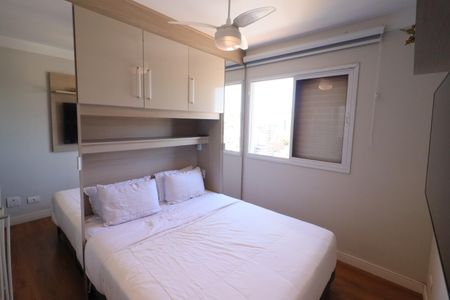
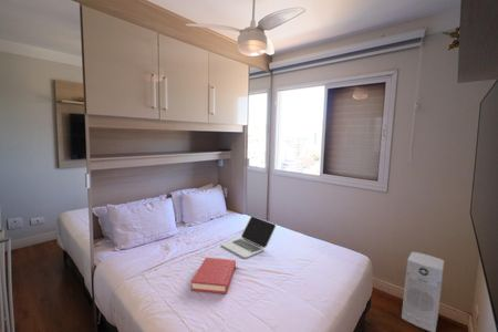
+ hardback book [190,257,237,295]
+ air purifier [401,251,445,332]
+ laptop [220,216,277,259]
